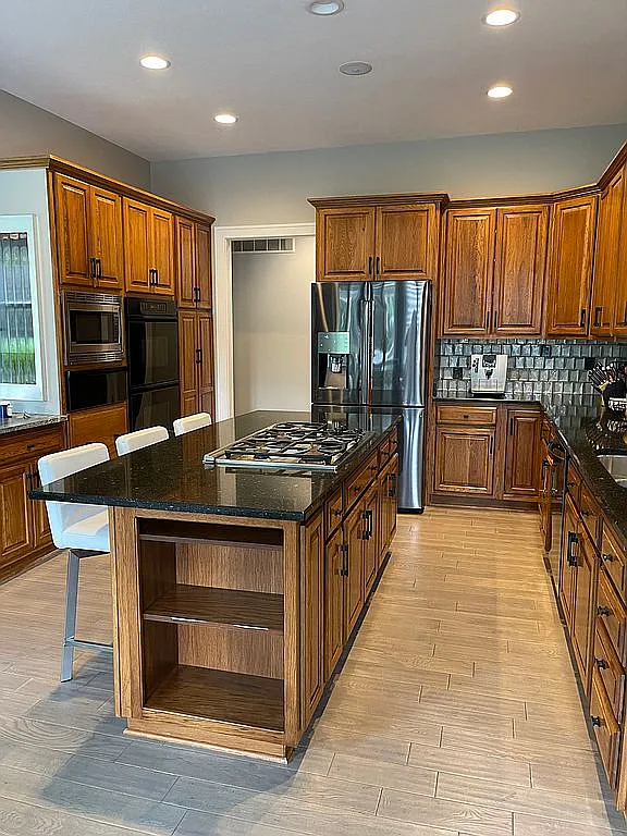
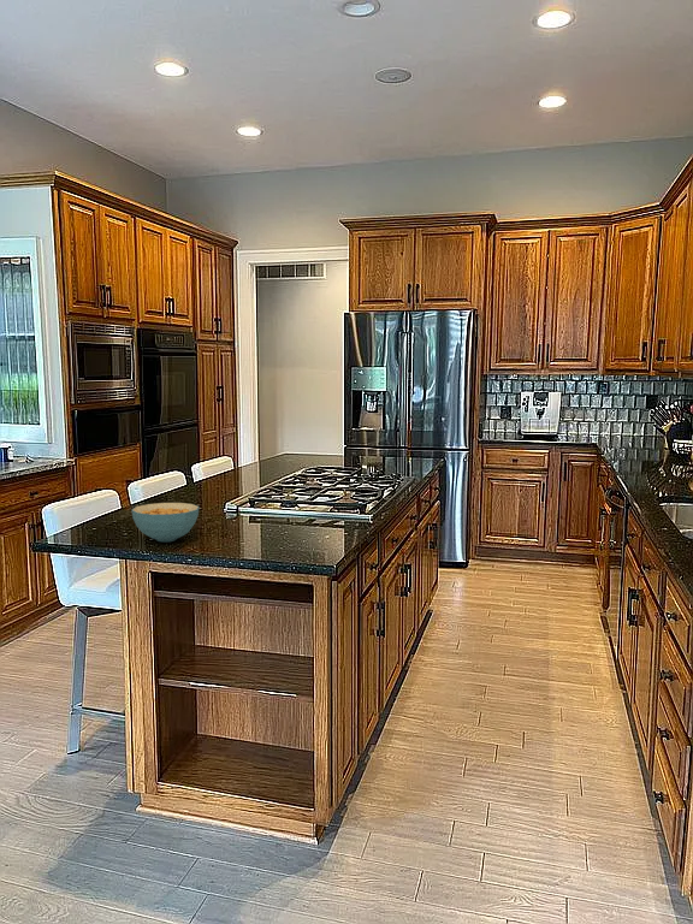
+ cereal bowl [130,502,201,543]
